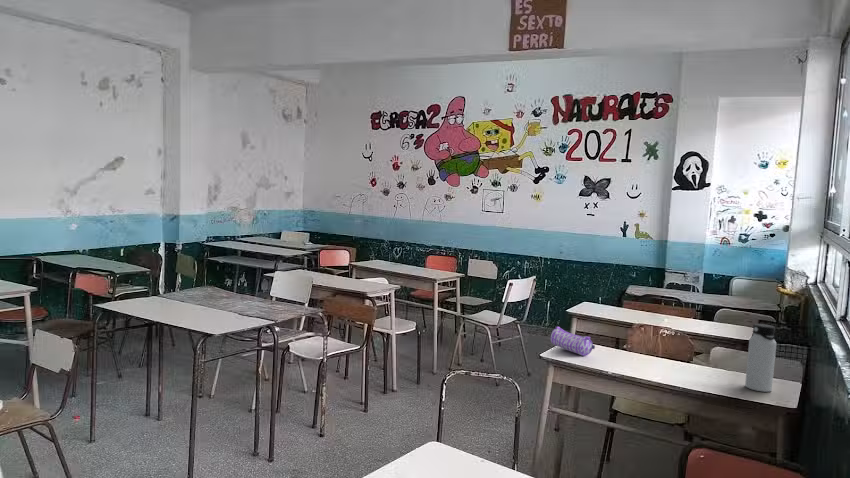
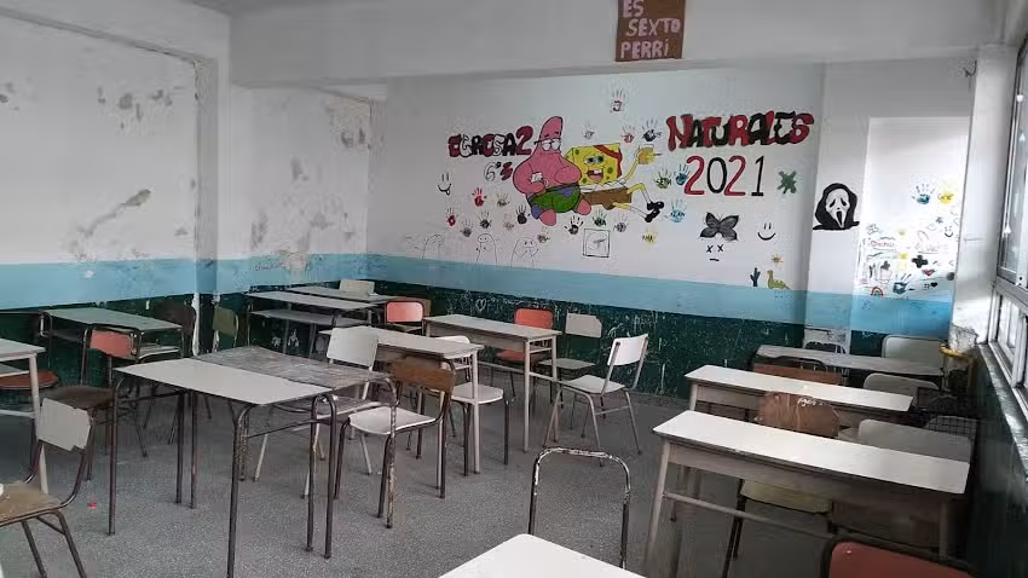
- water bottle [744,323,777,393]
- pencil case [550,326,596,357]
